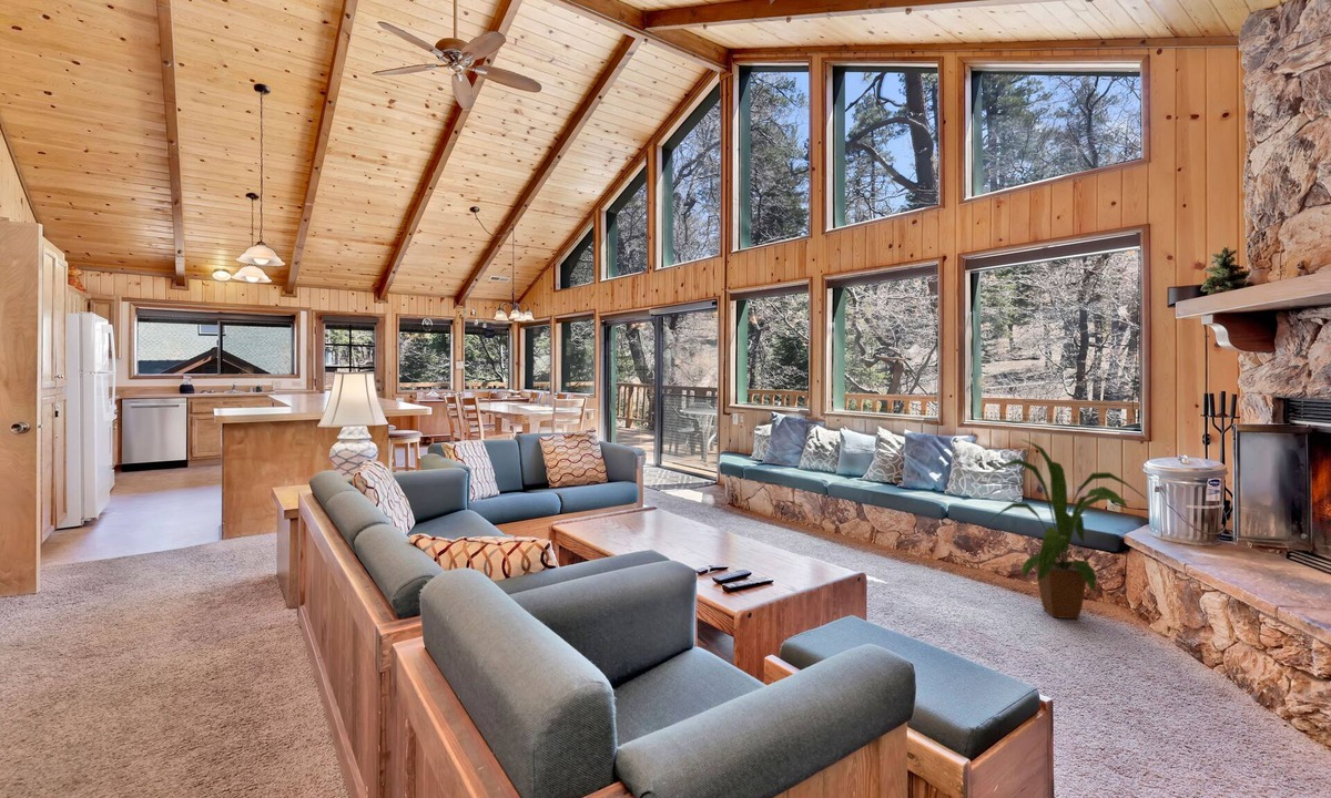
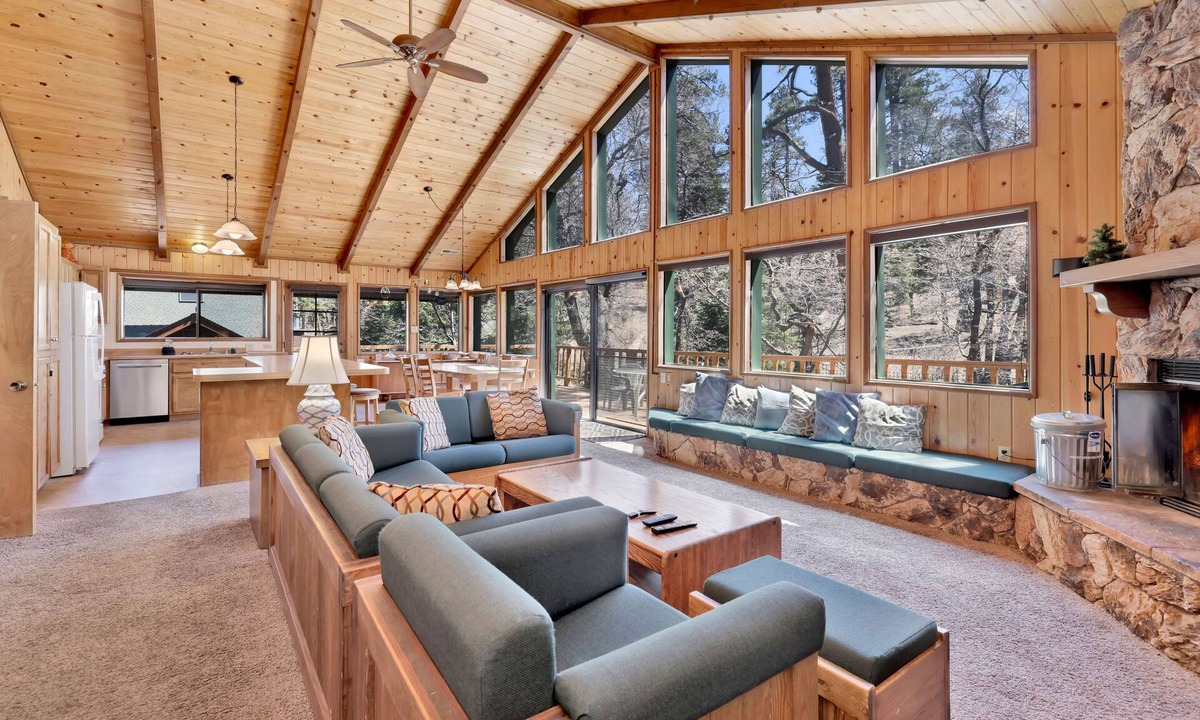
- house plant [988,438,1148,620]
